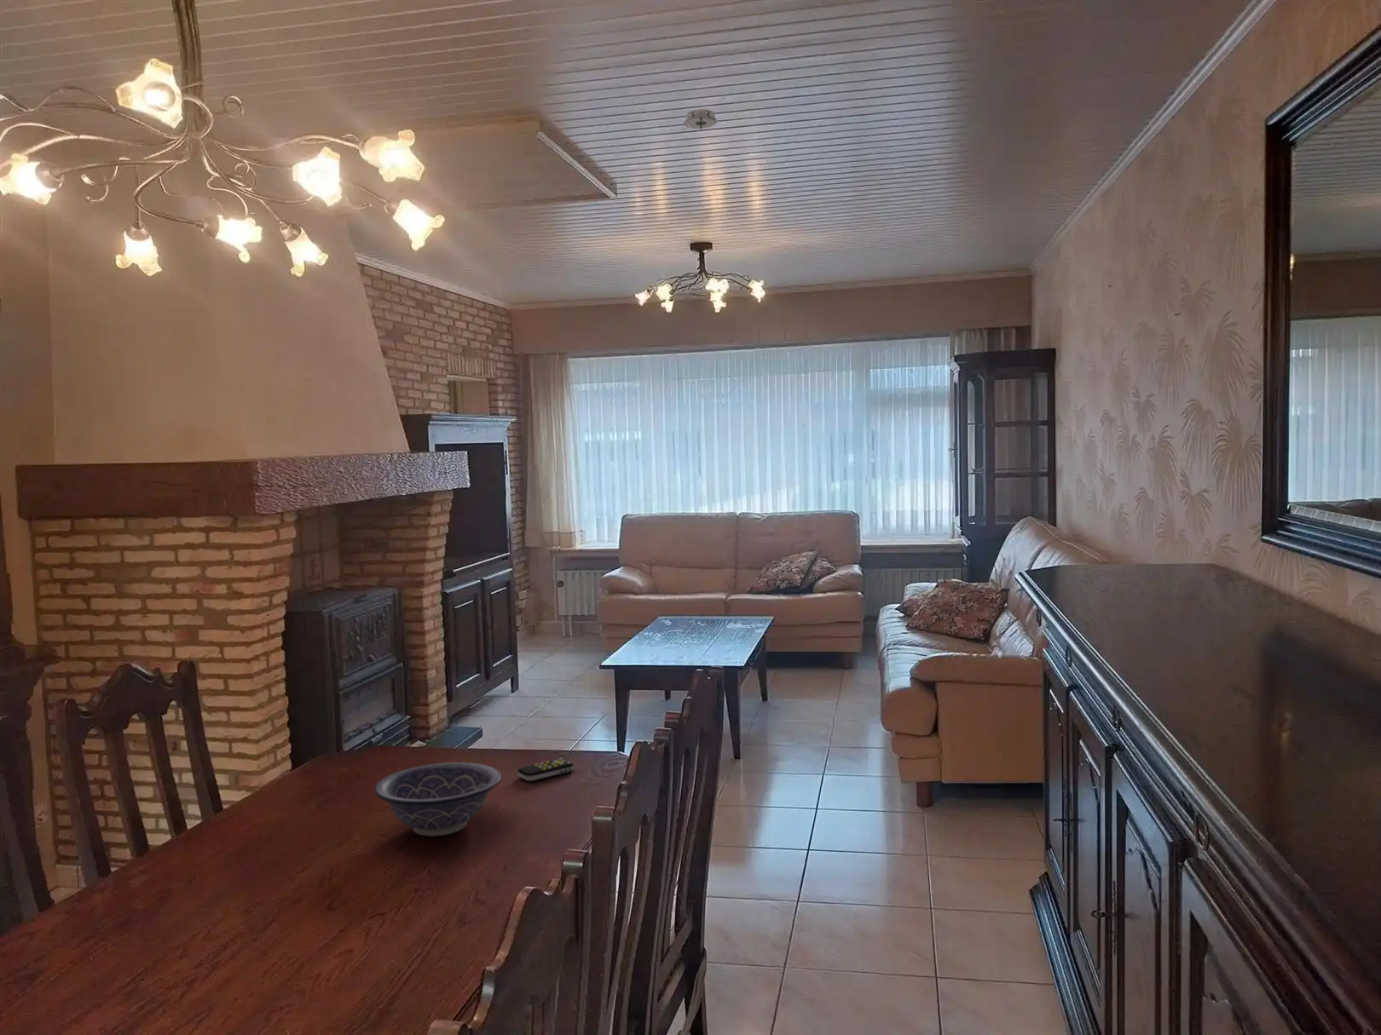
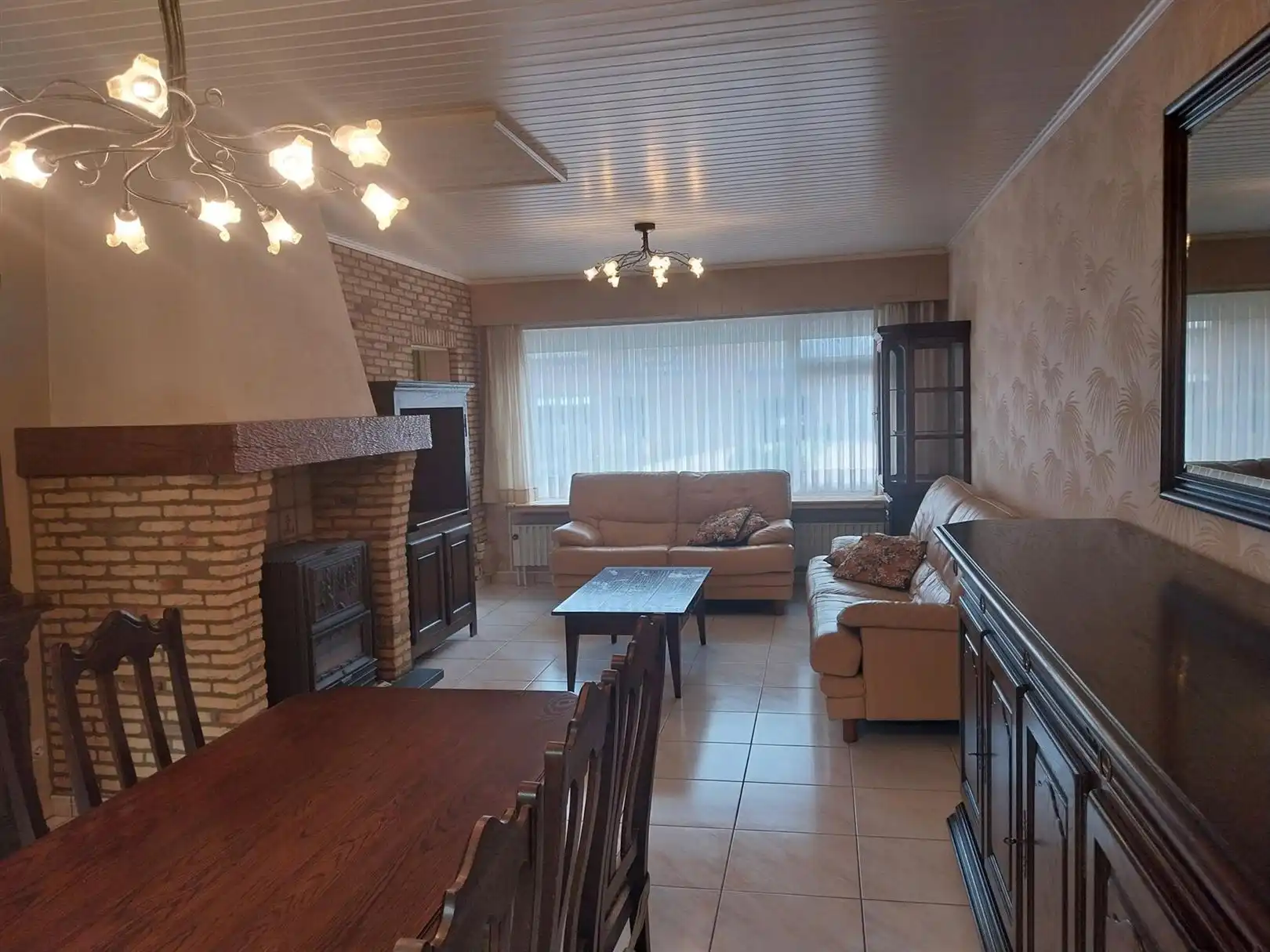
- decorative bowl [373,761,502,836]
- smoke detector [681,109,719,132]
- remote control [517,758,574,782]
